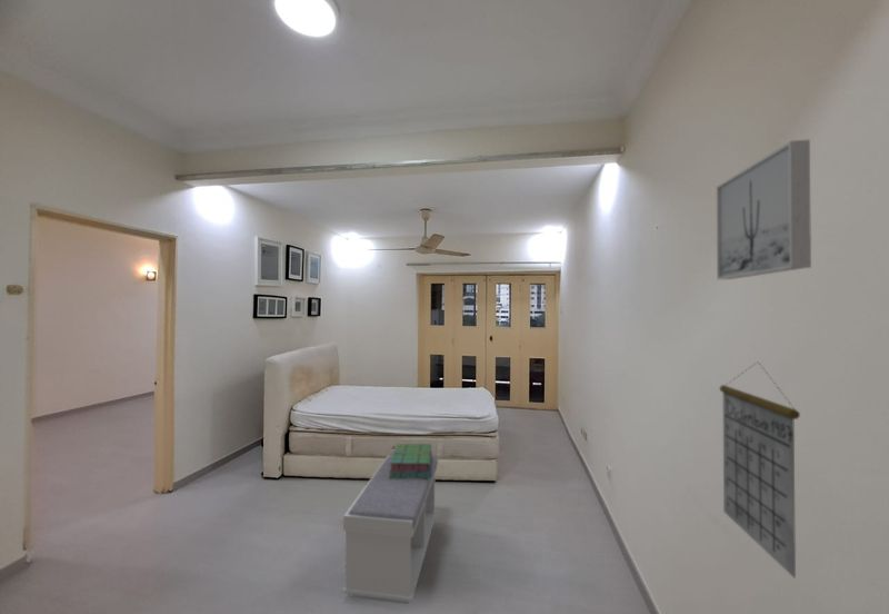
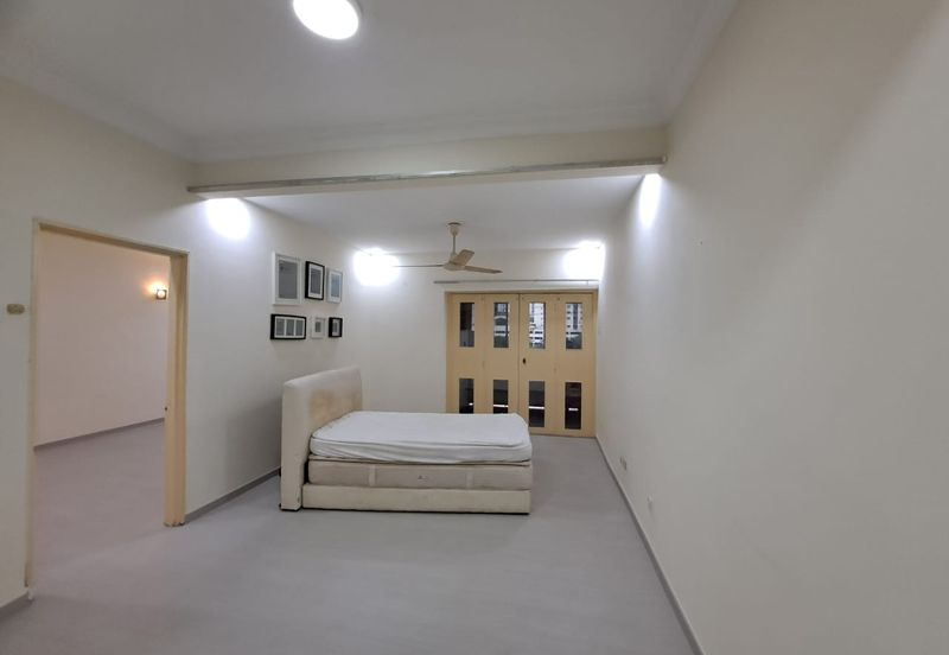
- calendar [718,360,801,580]
- stack of books [389,443,433,478]
- wall art [716,138,812,280]
- bench [341,453,439,605]
